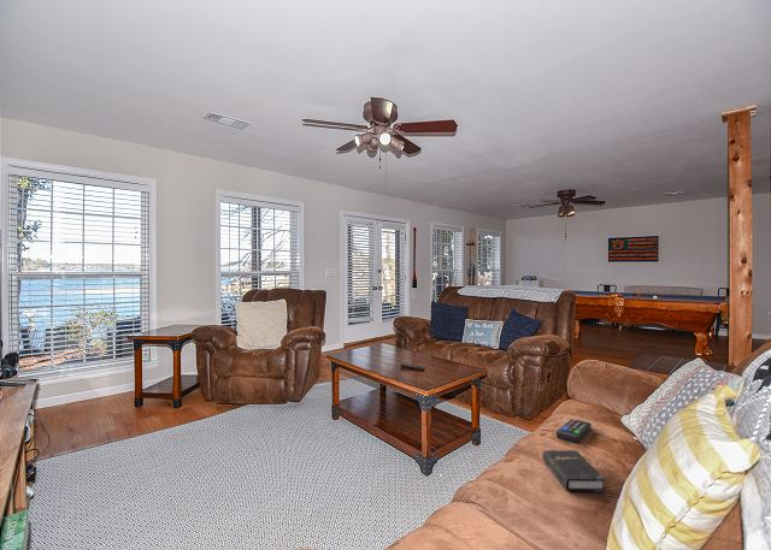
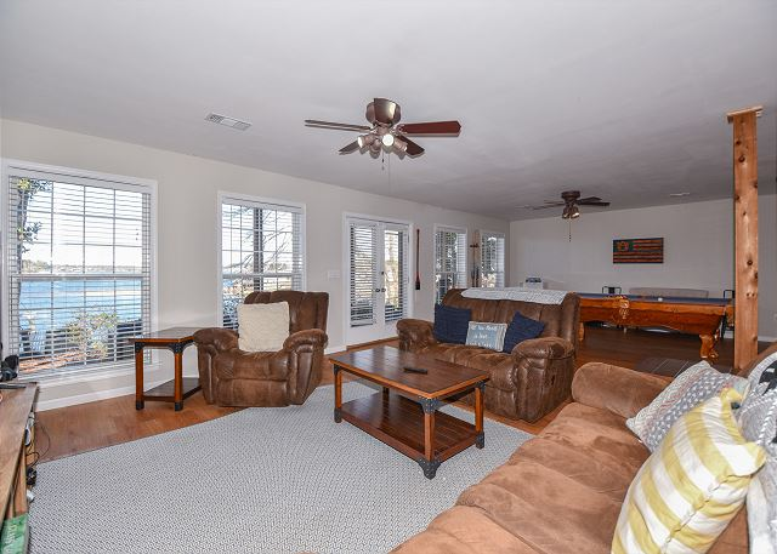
- remote control [555,418,593,444]
- hardback book [542,449,606,493]
